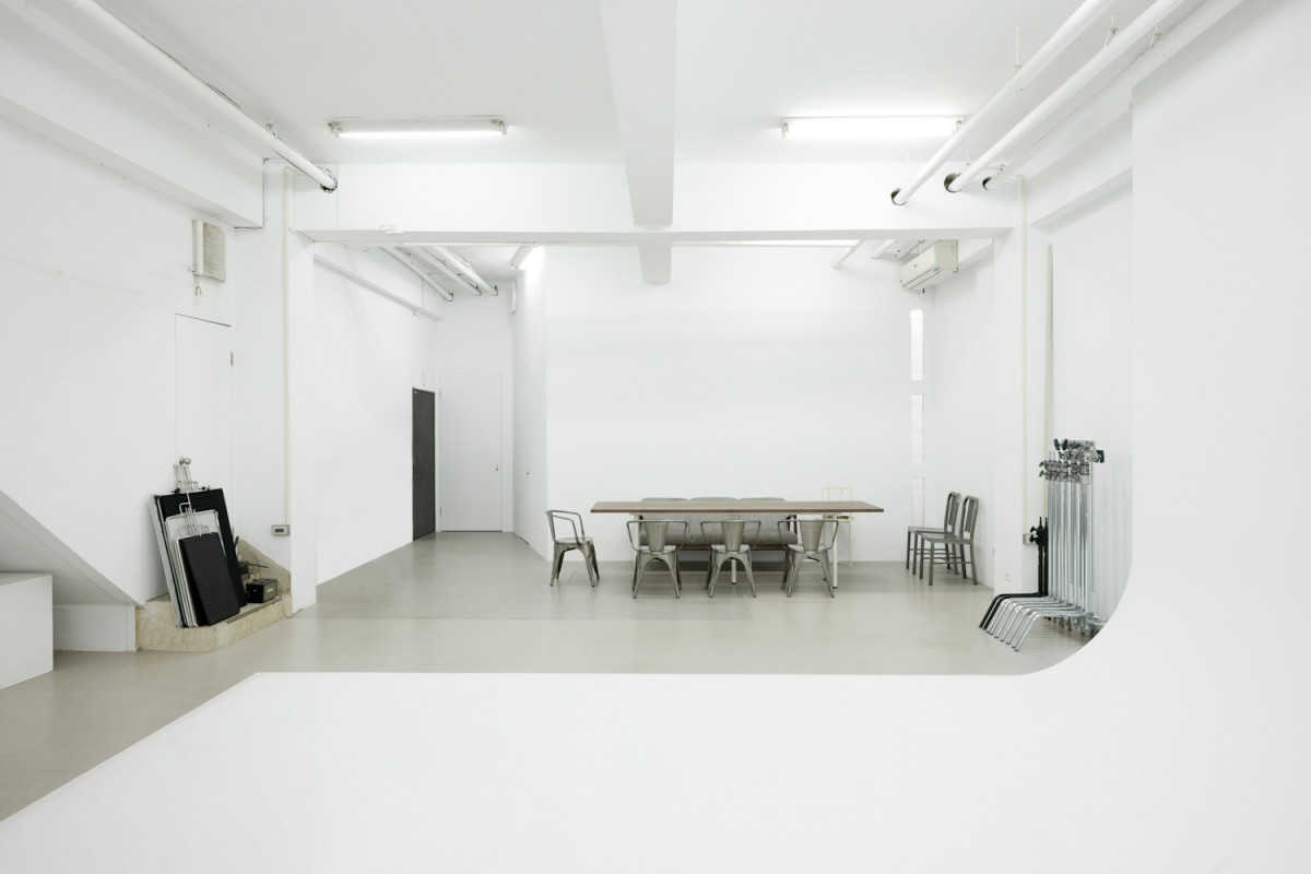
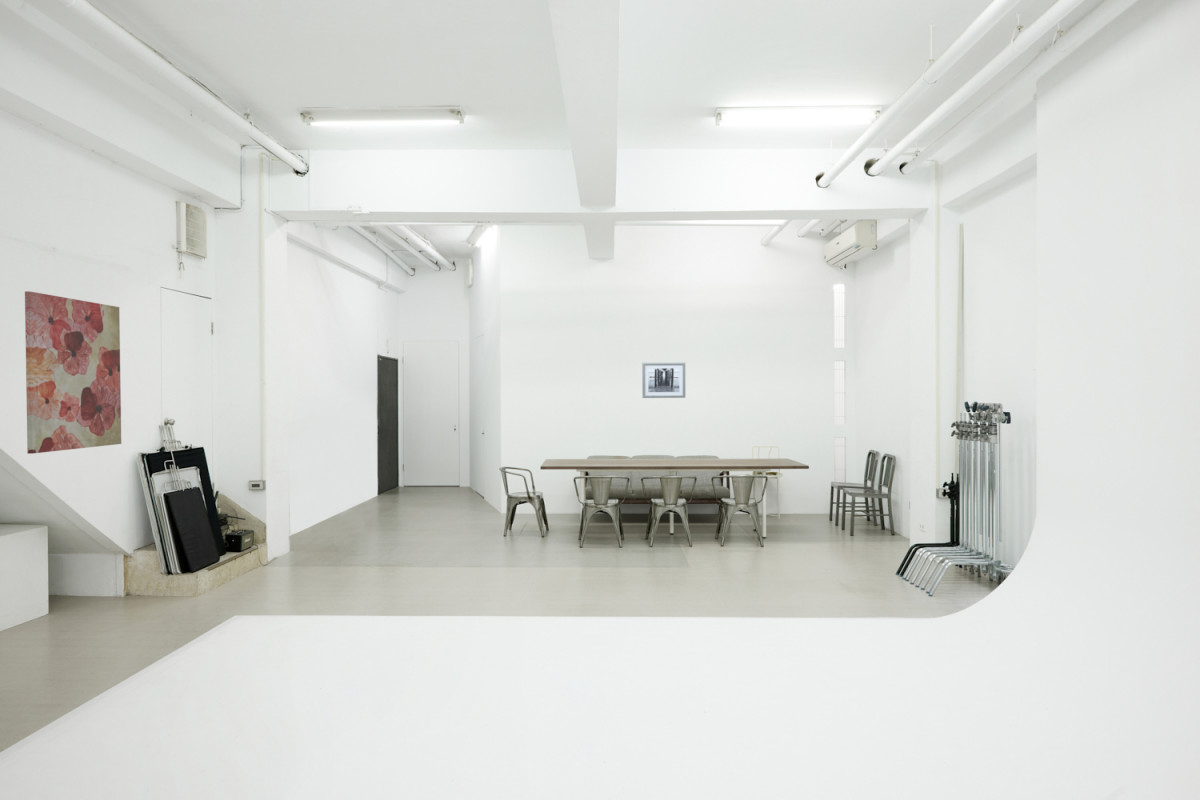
+ wall art [641,361,686,399]
+ wall art [24,290,122,455]
